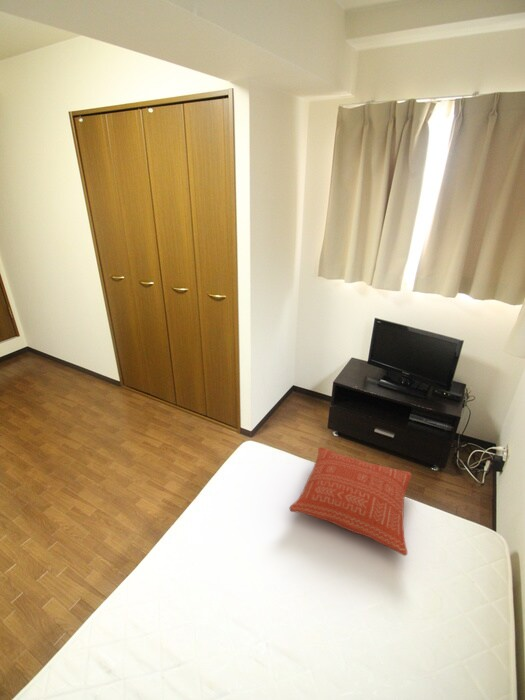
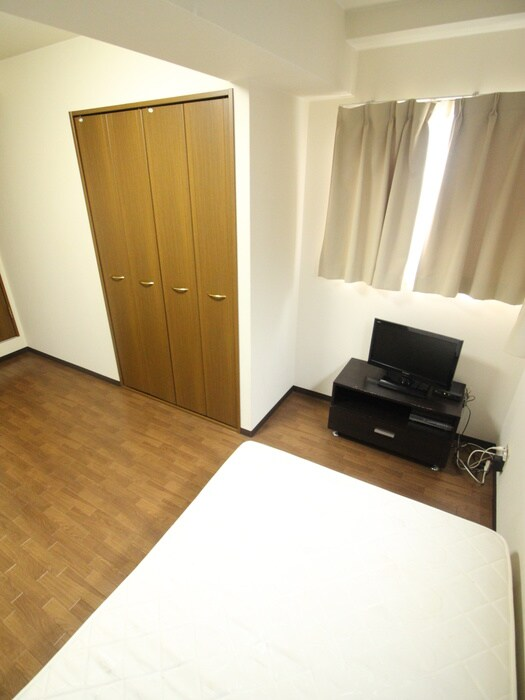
- pillow [289,446,413,557]
